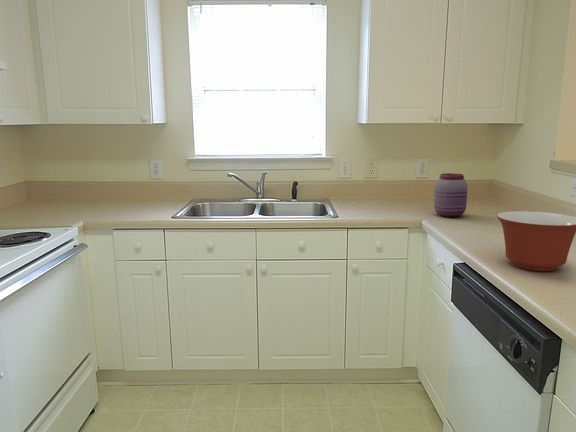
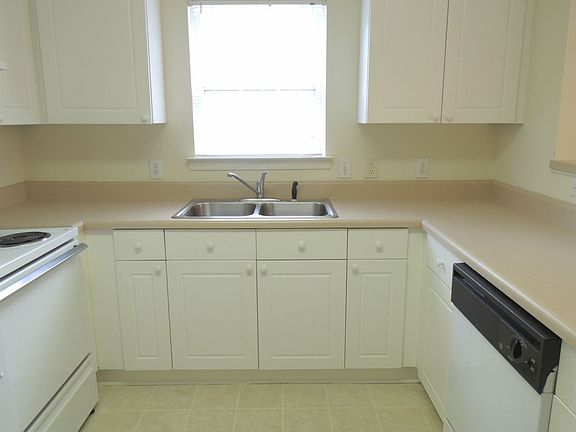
- jar [433,172,469,218]
- mixing bowl [496,210,576,272]
